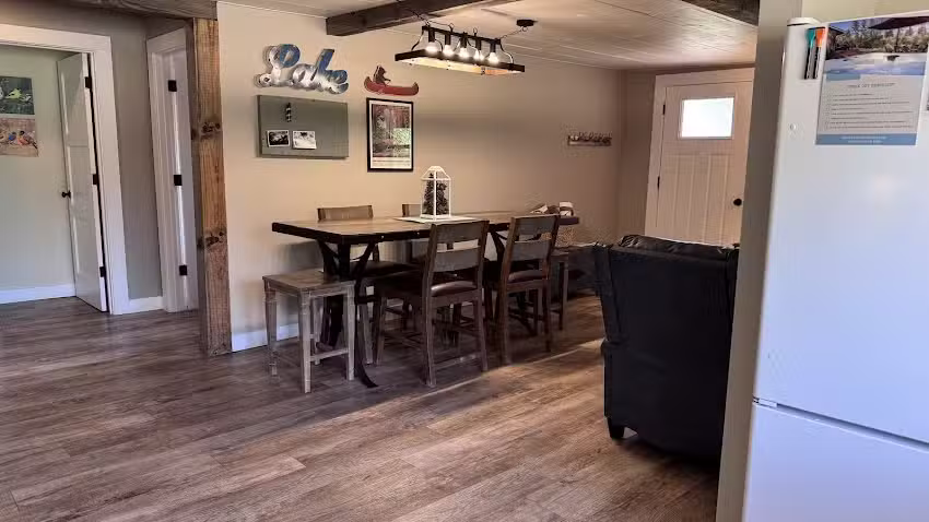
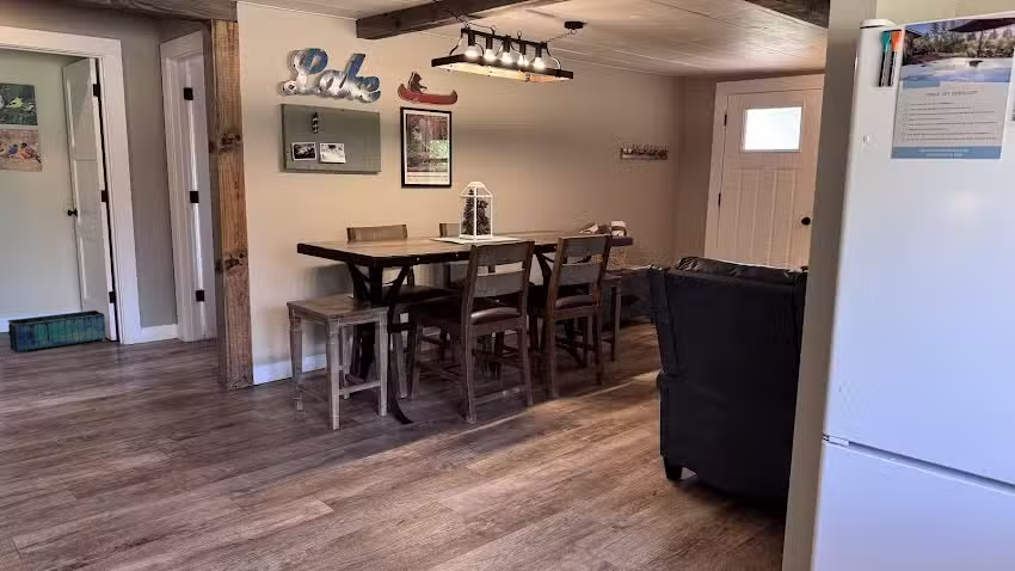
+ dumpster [6,309,107,354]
